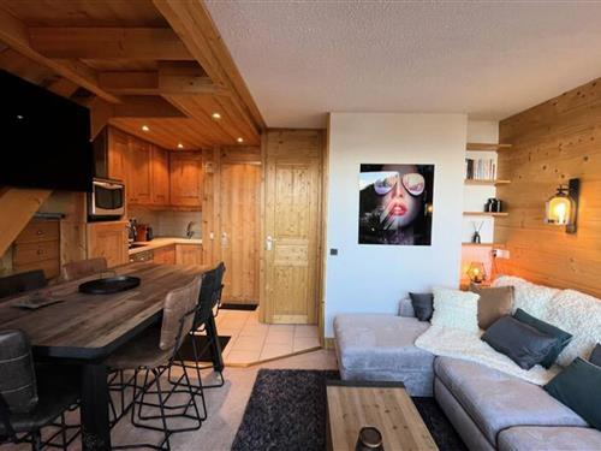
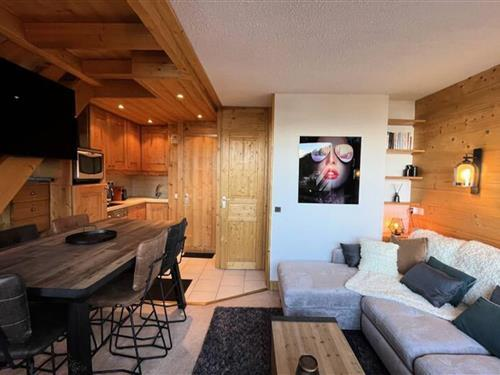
- teapot [8,289,66,310]
